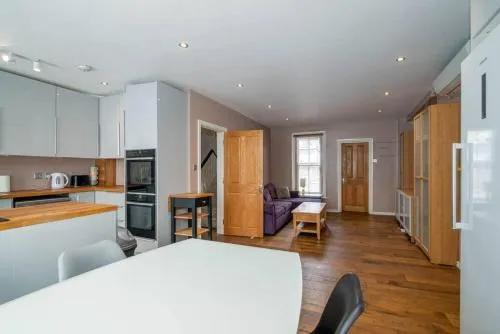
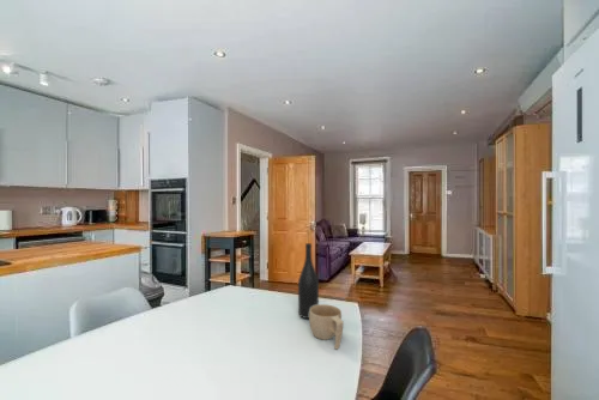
+ cup [308,303,345,351]
+ wine bottle [297,242,320,320]
